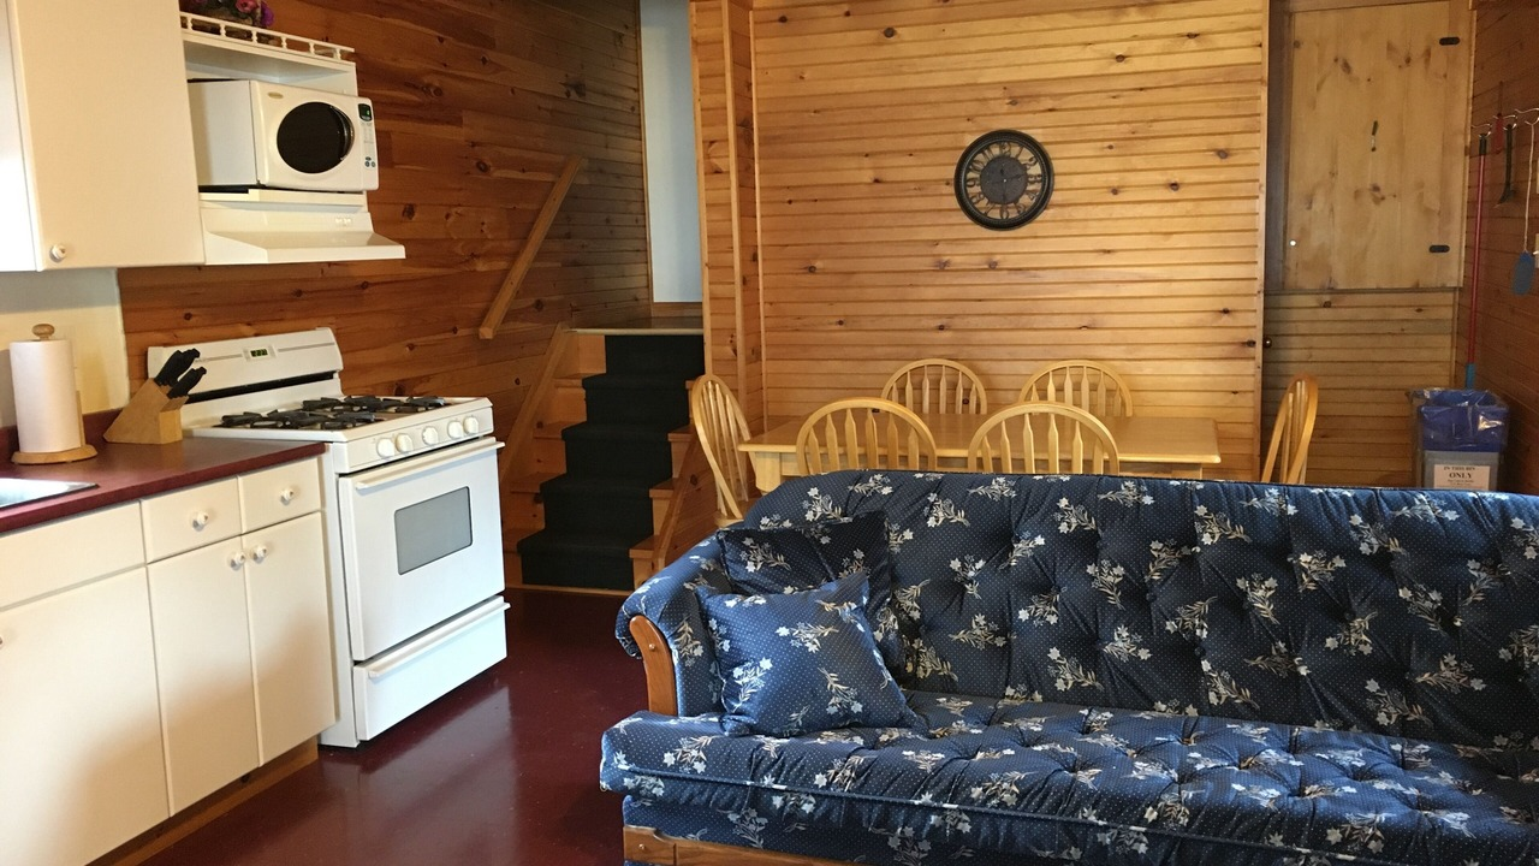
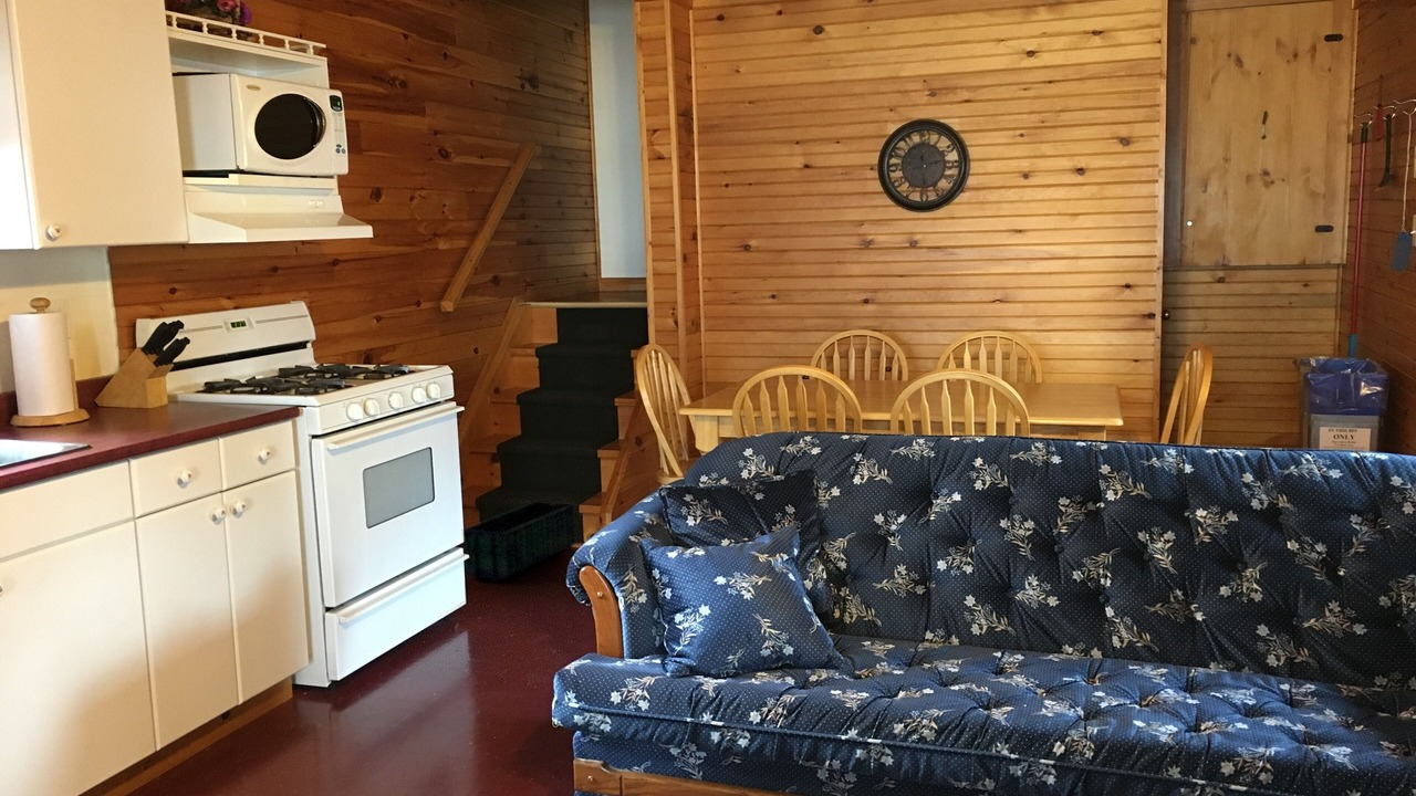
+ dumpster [462,501,576,583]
